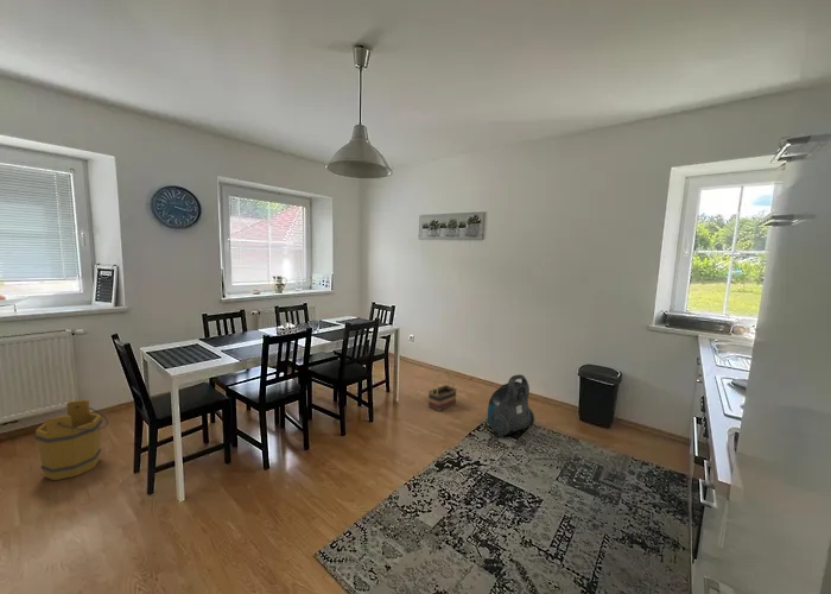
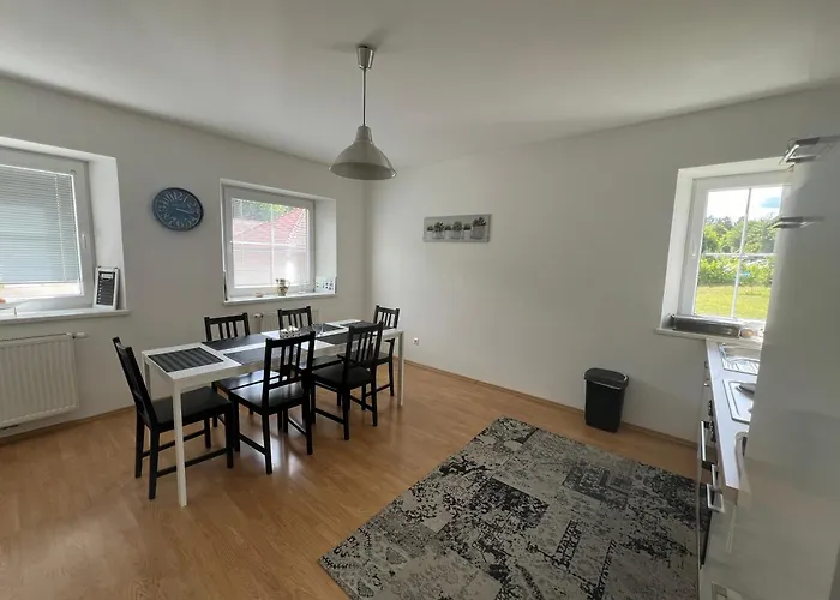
- bucket [33,398,109,481]
- vacuum cleaner [487,373,537,438]
- basket [427,369,458,412]
